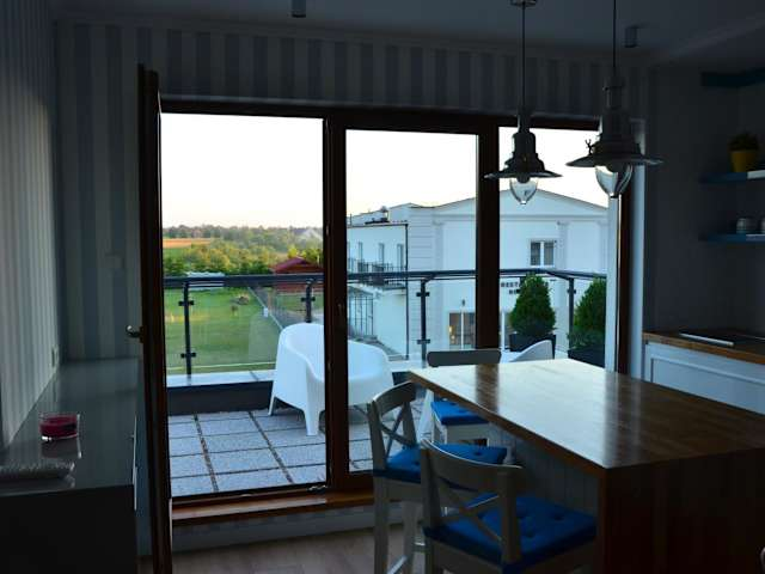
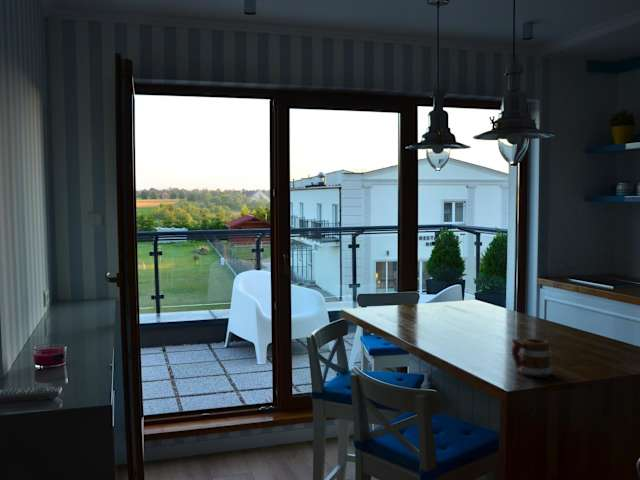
+ mug [511,337,553,378]
